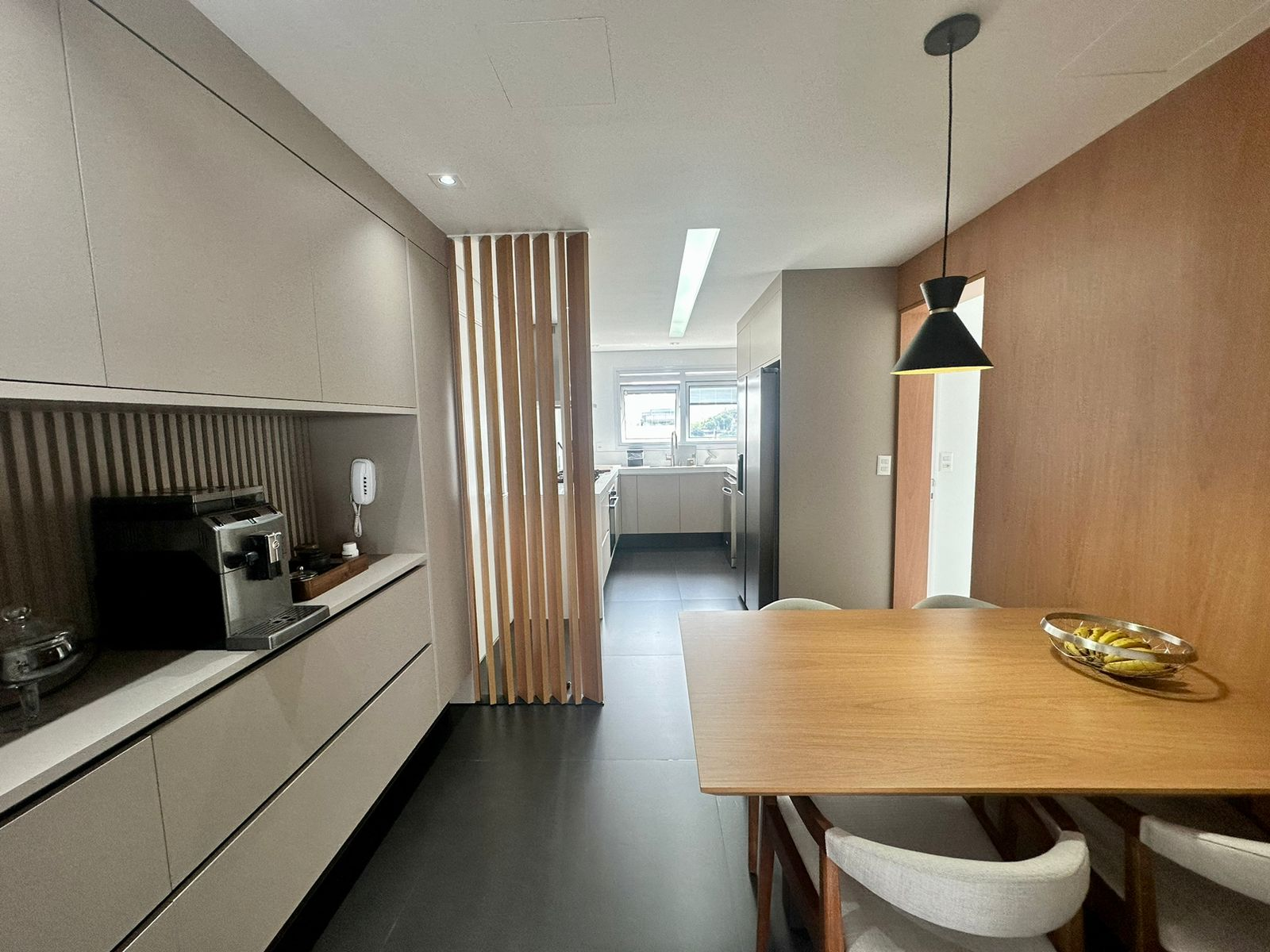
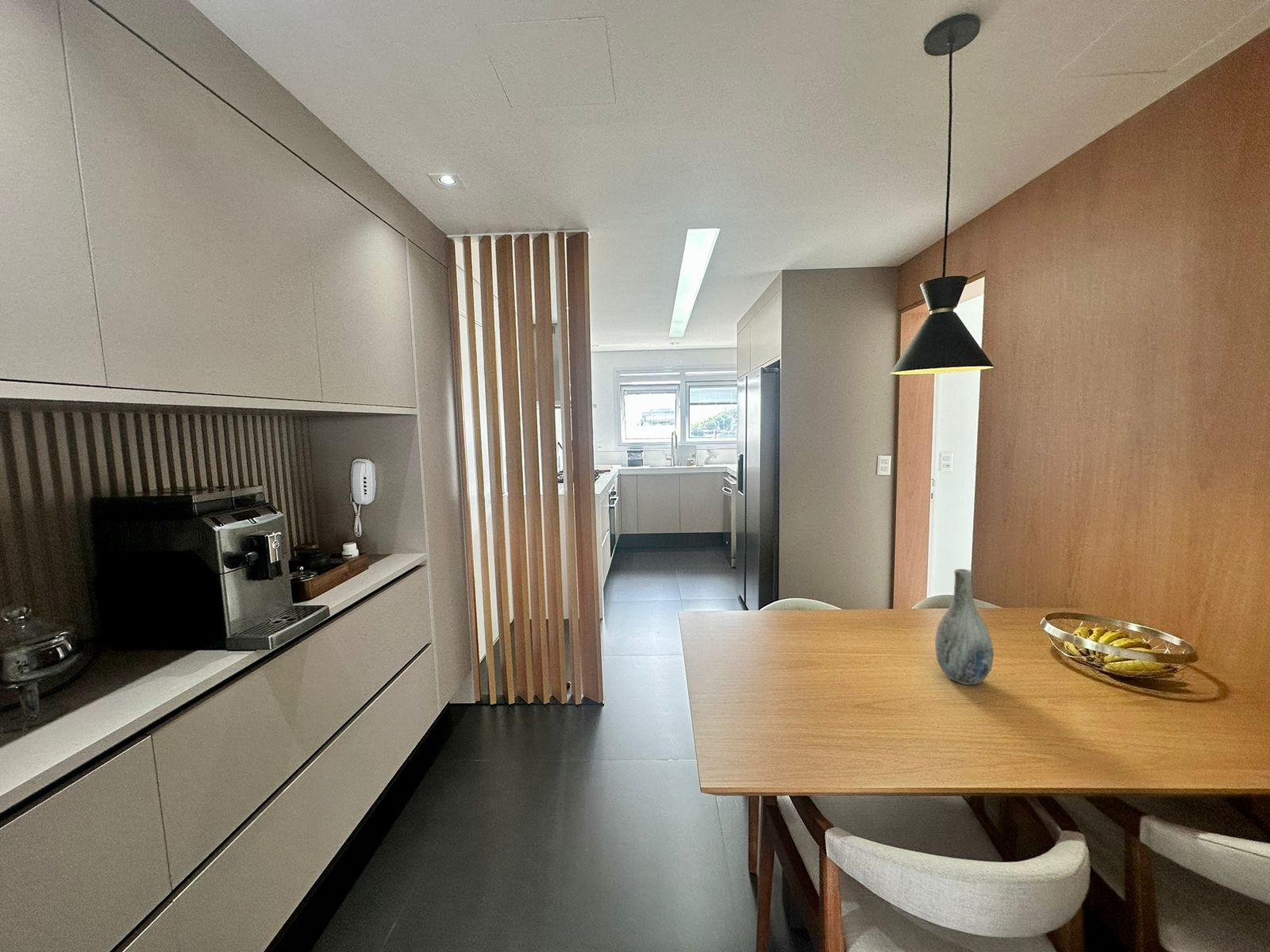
+ vase [934,568,995,685]
